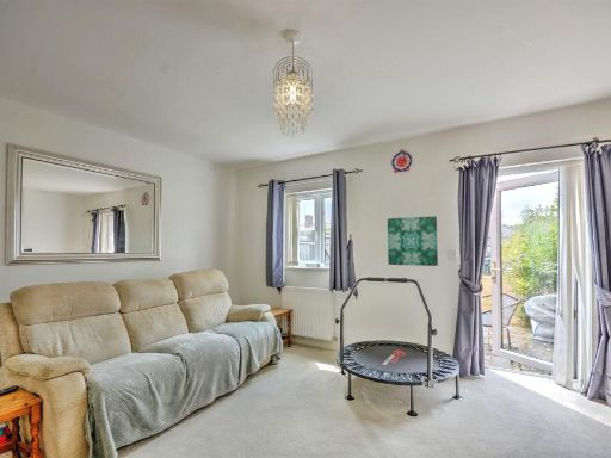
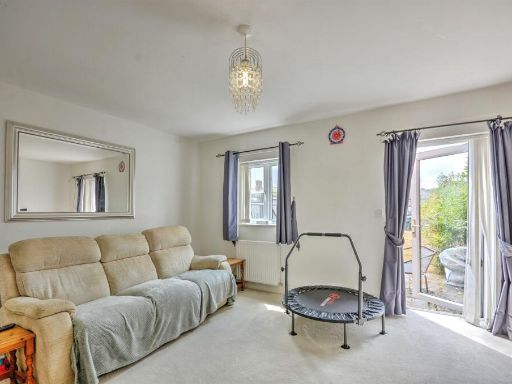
- wall art [387,215,439,267]
